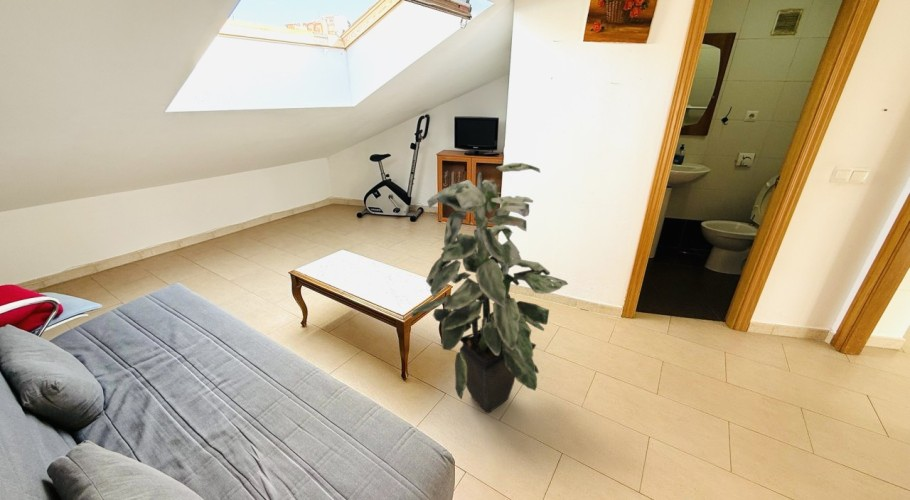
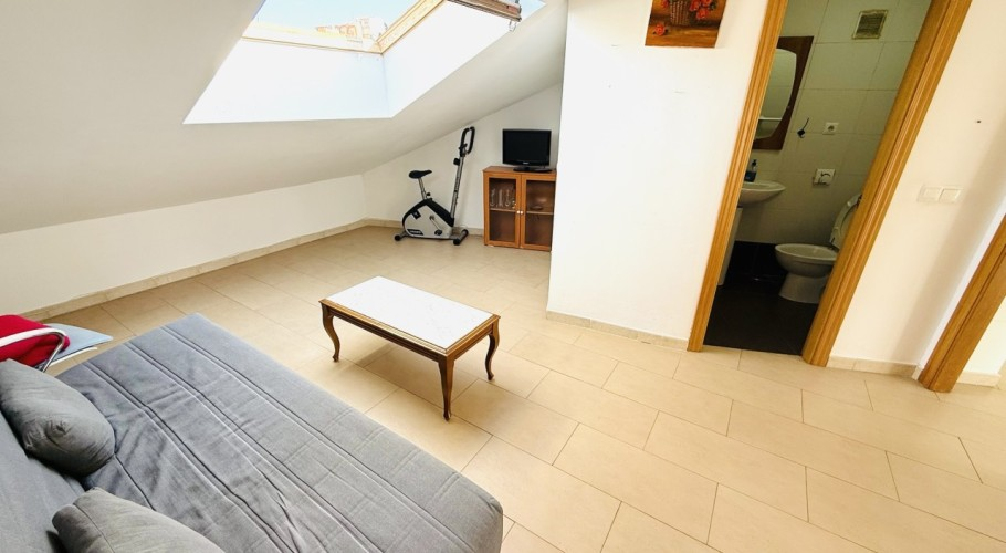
- indoor plant [410,162,569,414]
